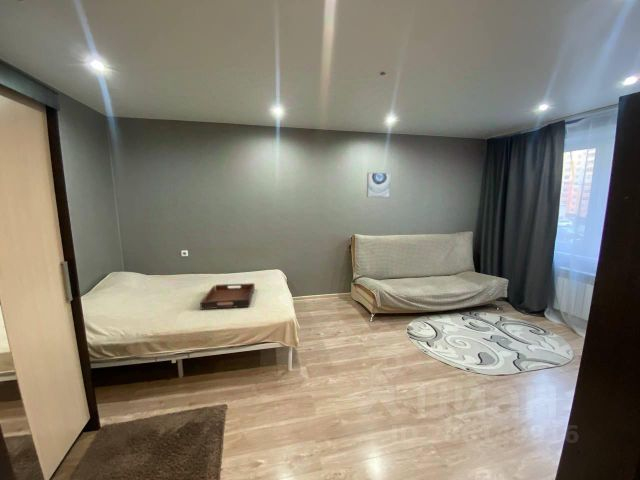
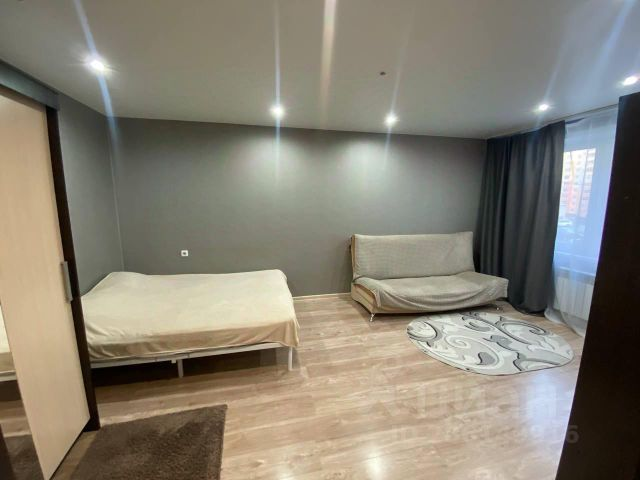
- serving tray [199,282,256,311]
- wall art [366,171,392,199]
